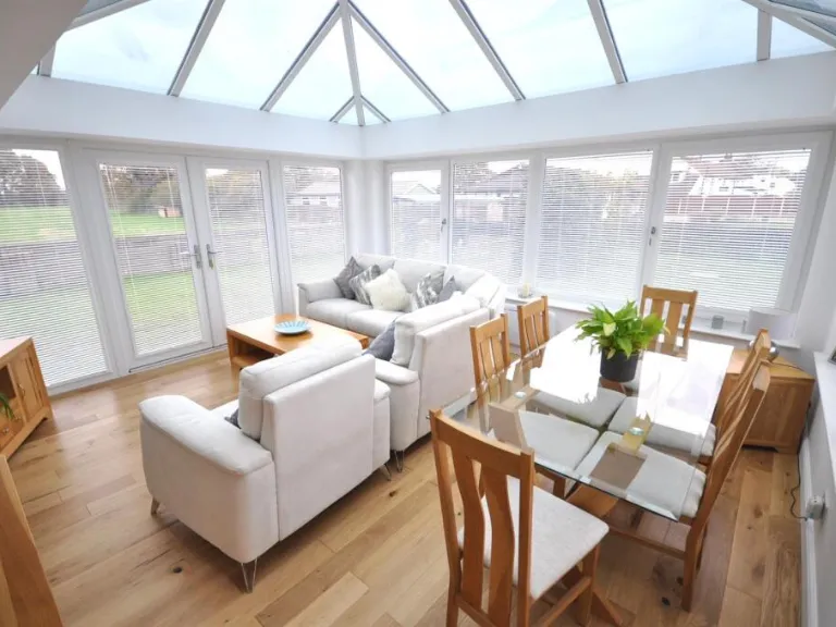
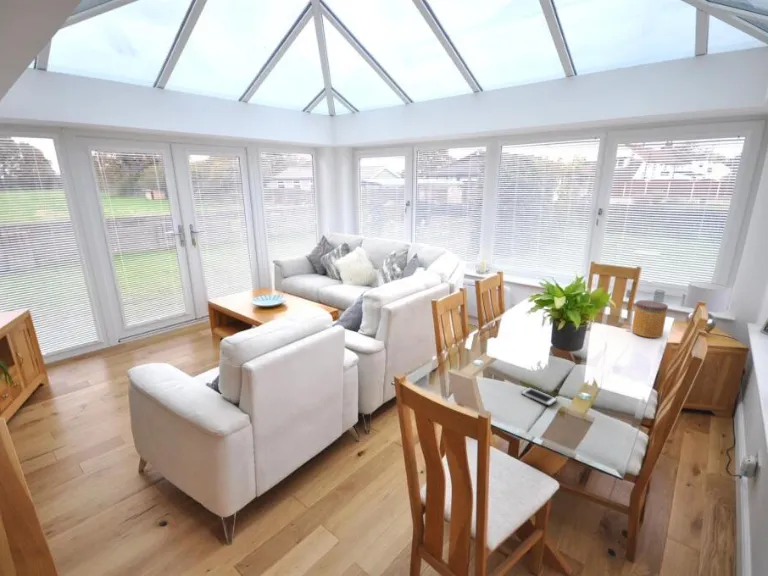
+ cell phone [520,386,558,407]
+ jar [631,299,669,339]
